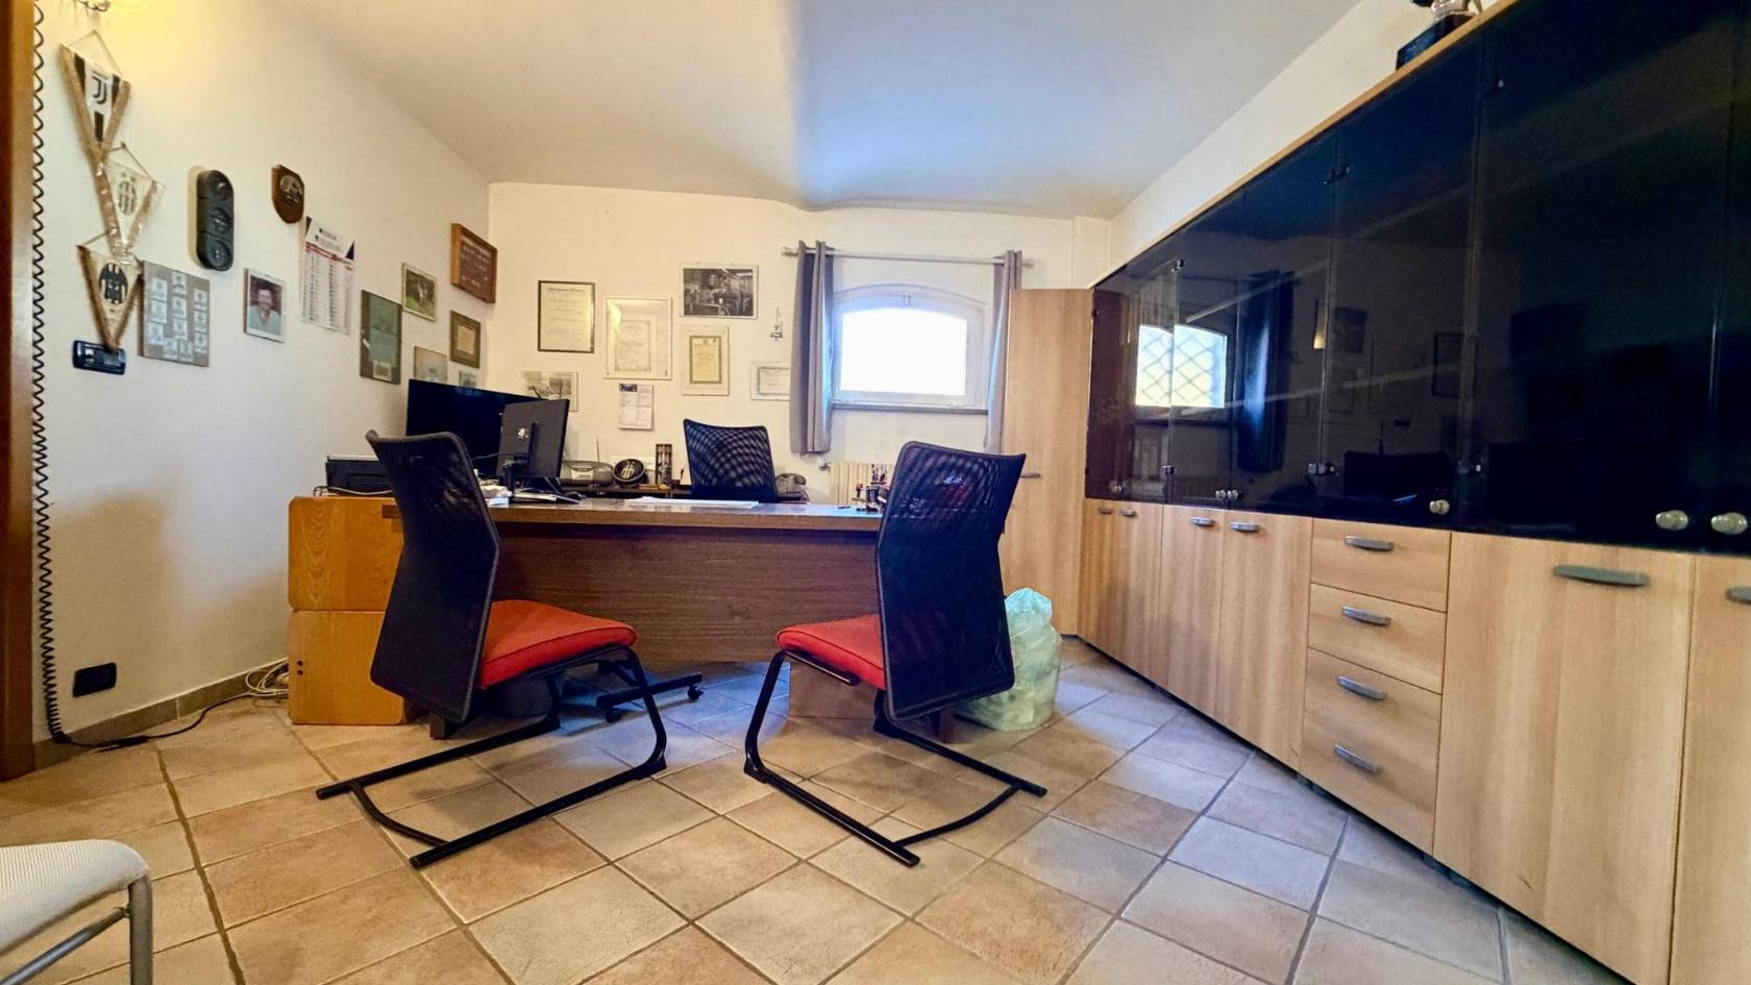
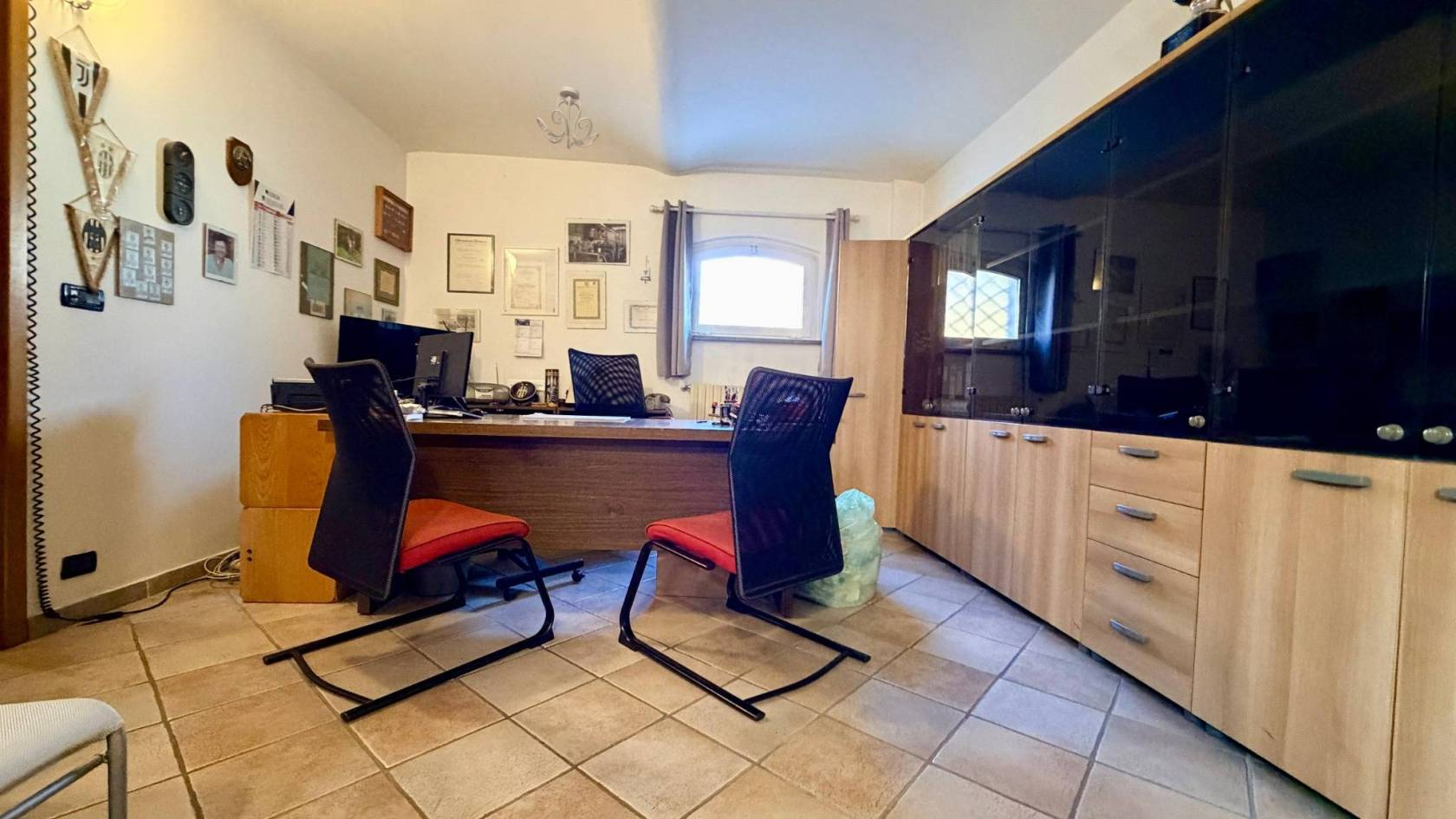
+ ceiling light fixture [536,86,600,151]
